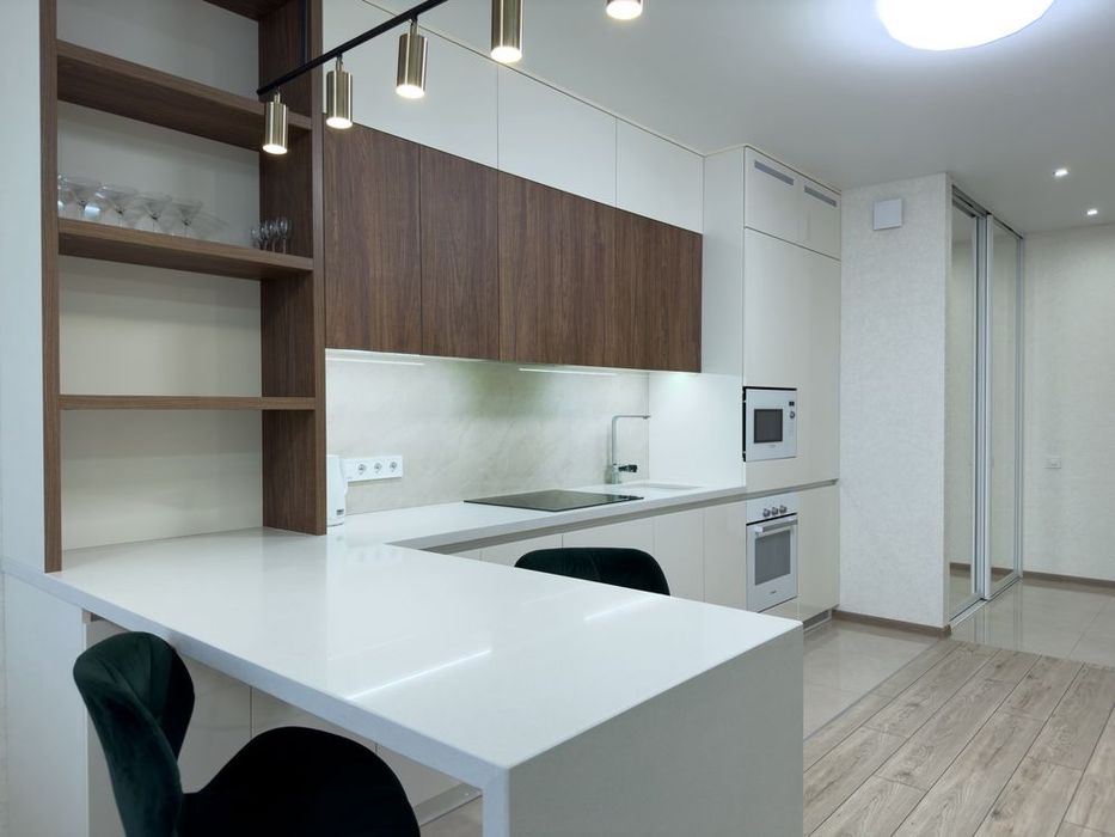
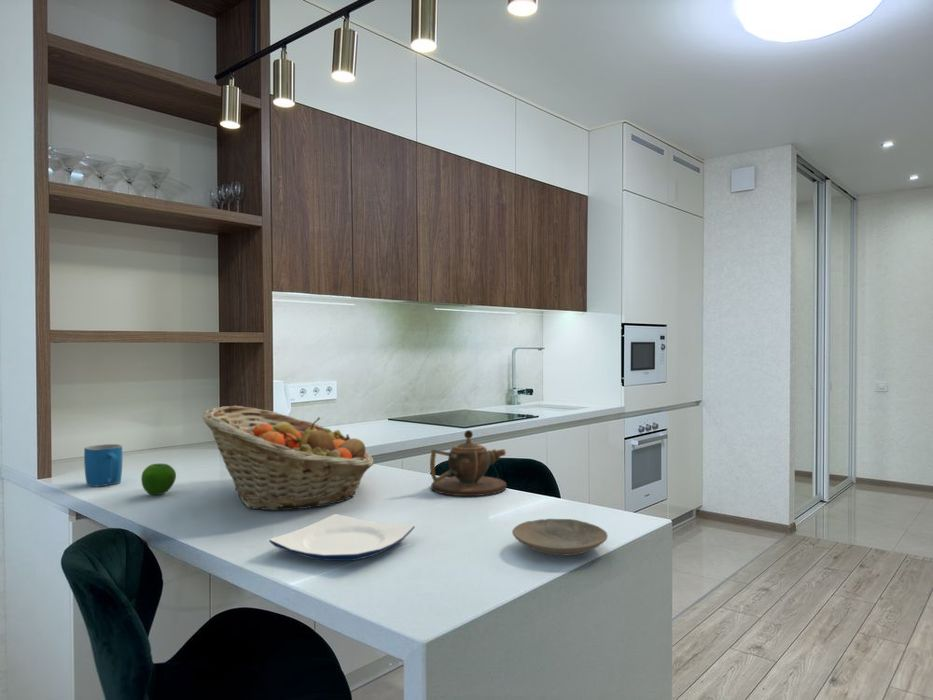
+ fruit basket [202,405,375,512]
+ teapot [429,429,507,497]
+ plate [511,518,609,556]
+ mug [83,443,123,487]
+ apple [140,463,177,496]
+ plate [268,513,416,562]
